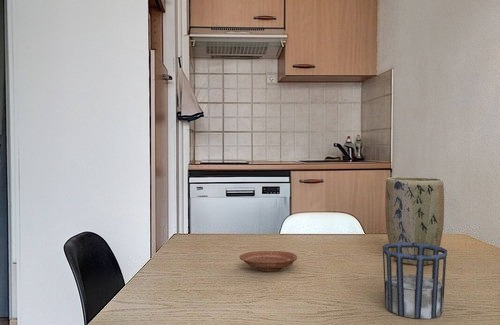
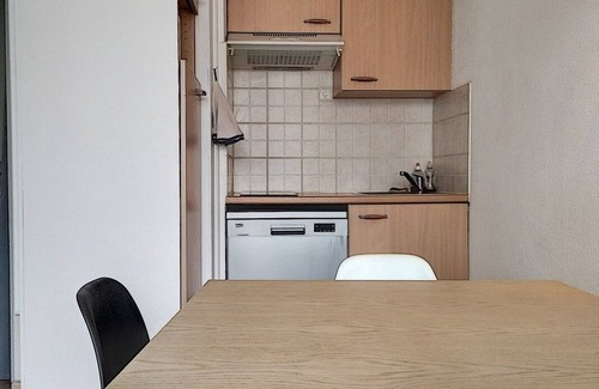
- plate [238,250,298,272]
- plant pot [384,176,445,266]
- cup [381,242,448,320]
